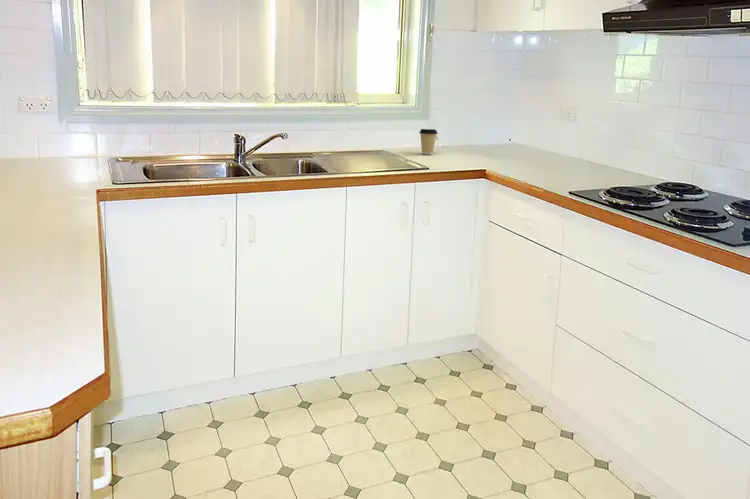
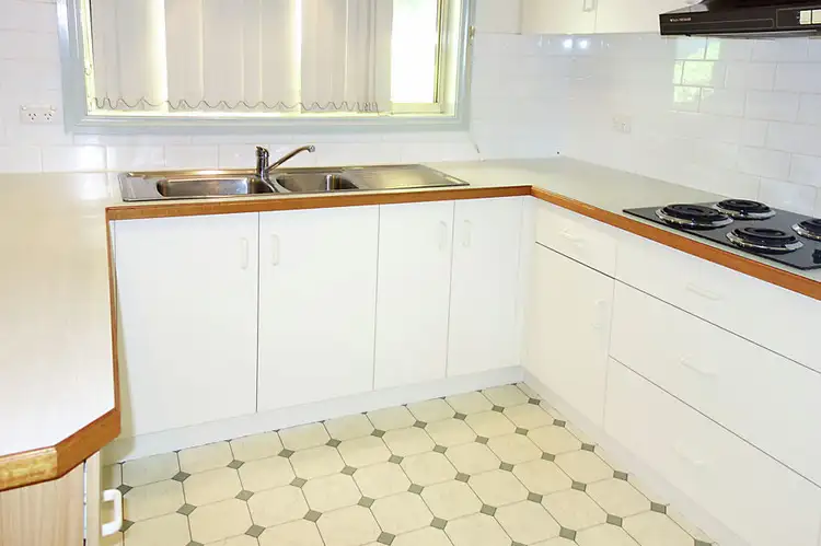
- coffee cup [418,128,439,155]
